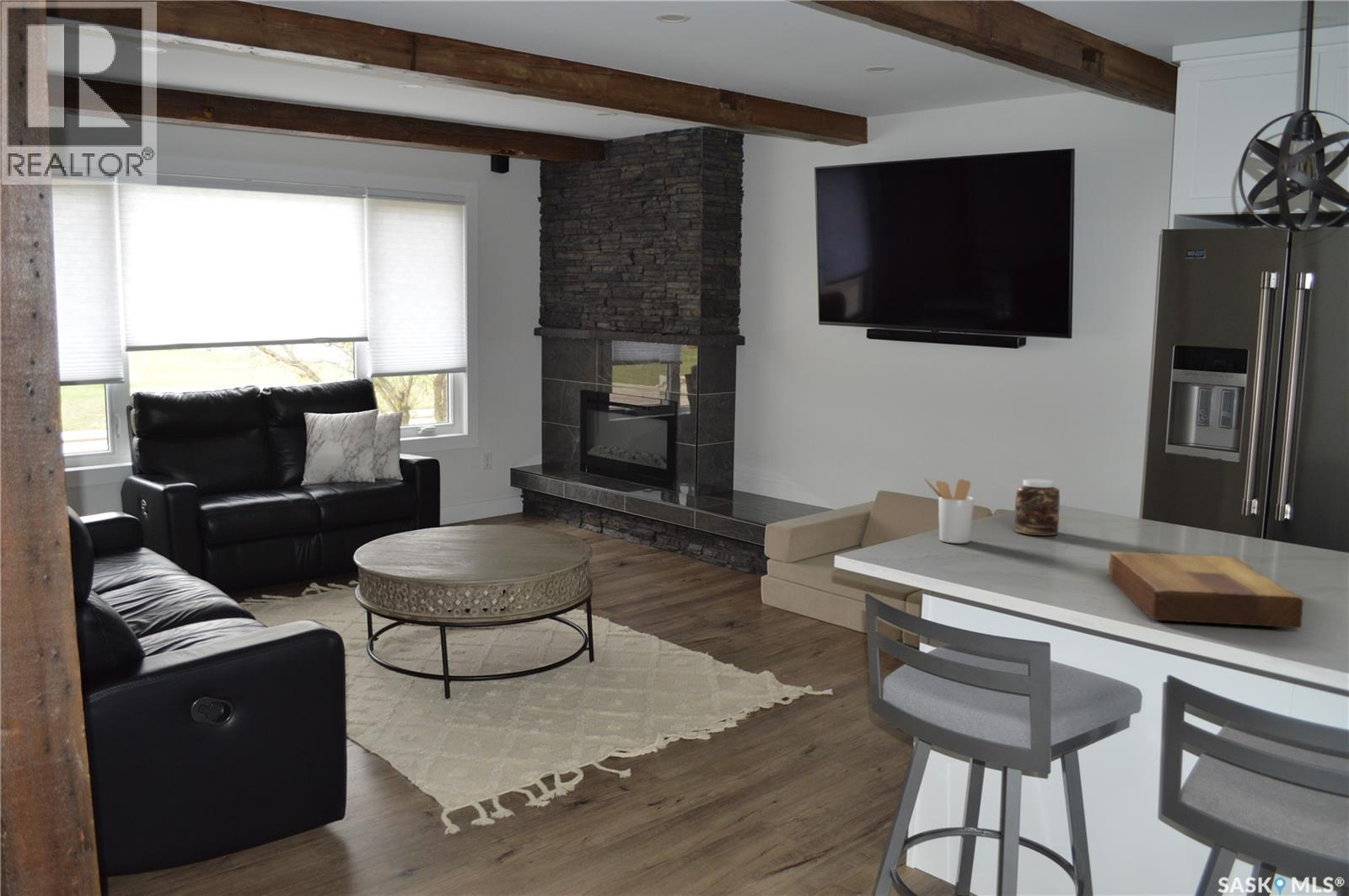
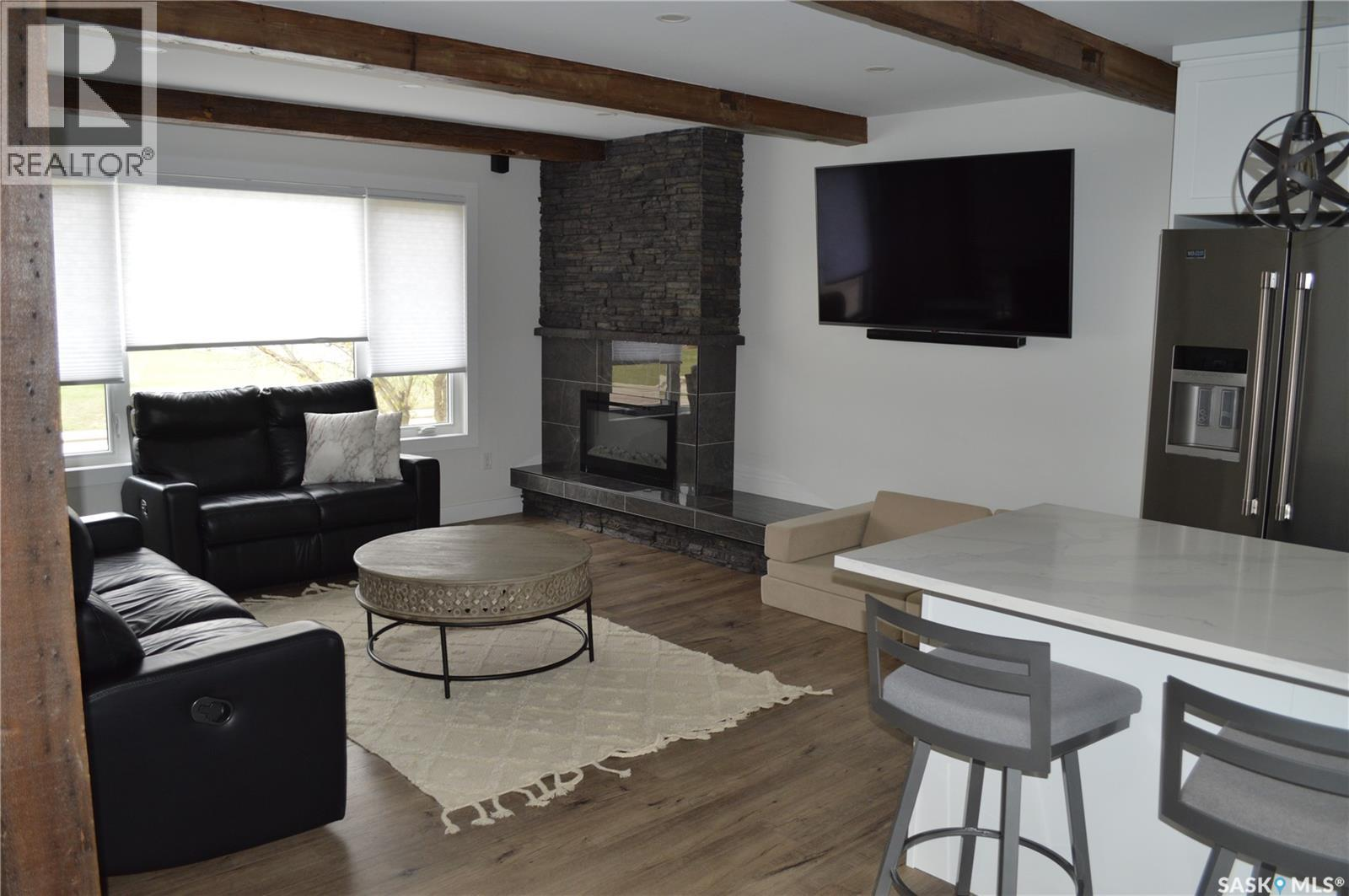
- jar [1013,478,1061,536]
- cutting board [1108,551,1304,629]
- utensil holder [923,477,975,545]
